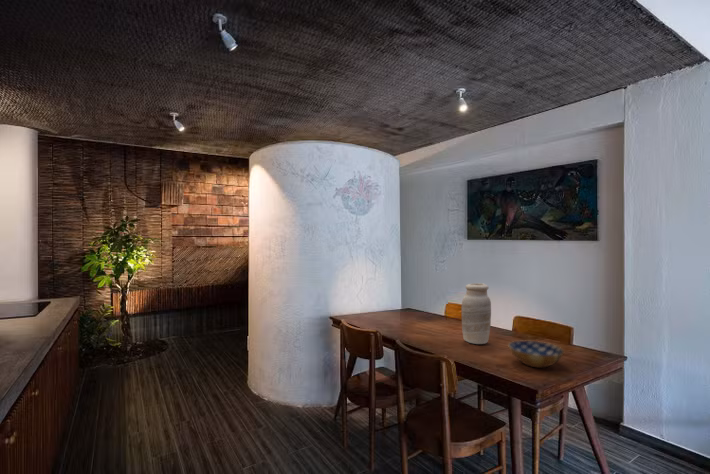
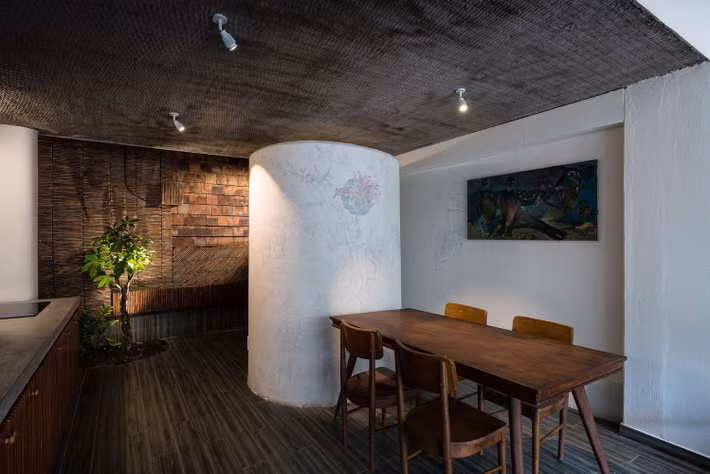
- bowl [507,340,566,369]
- vase [461,282,492,345]
